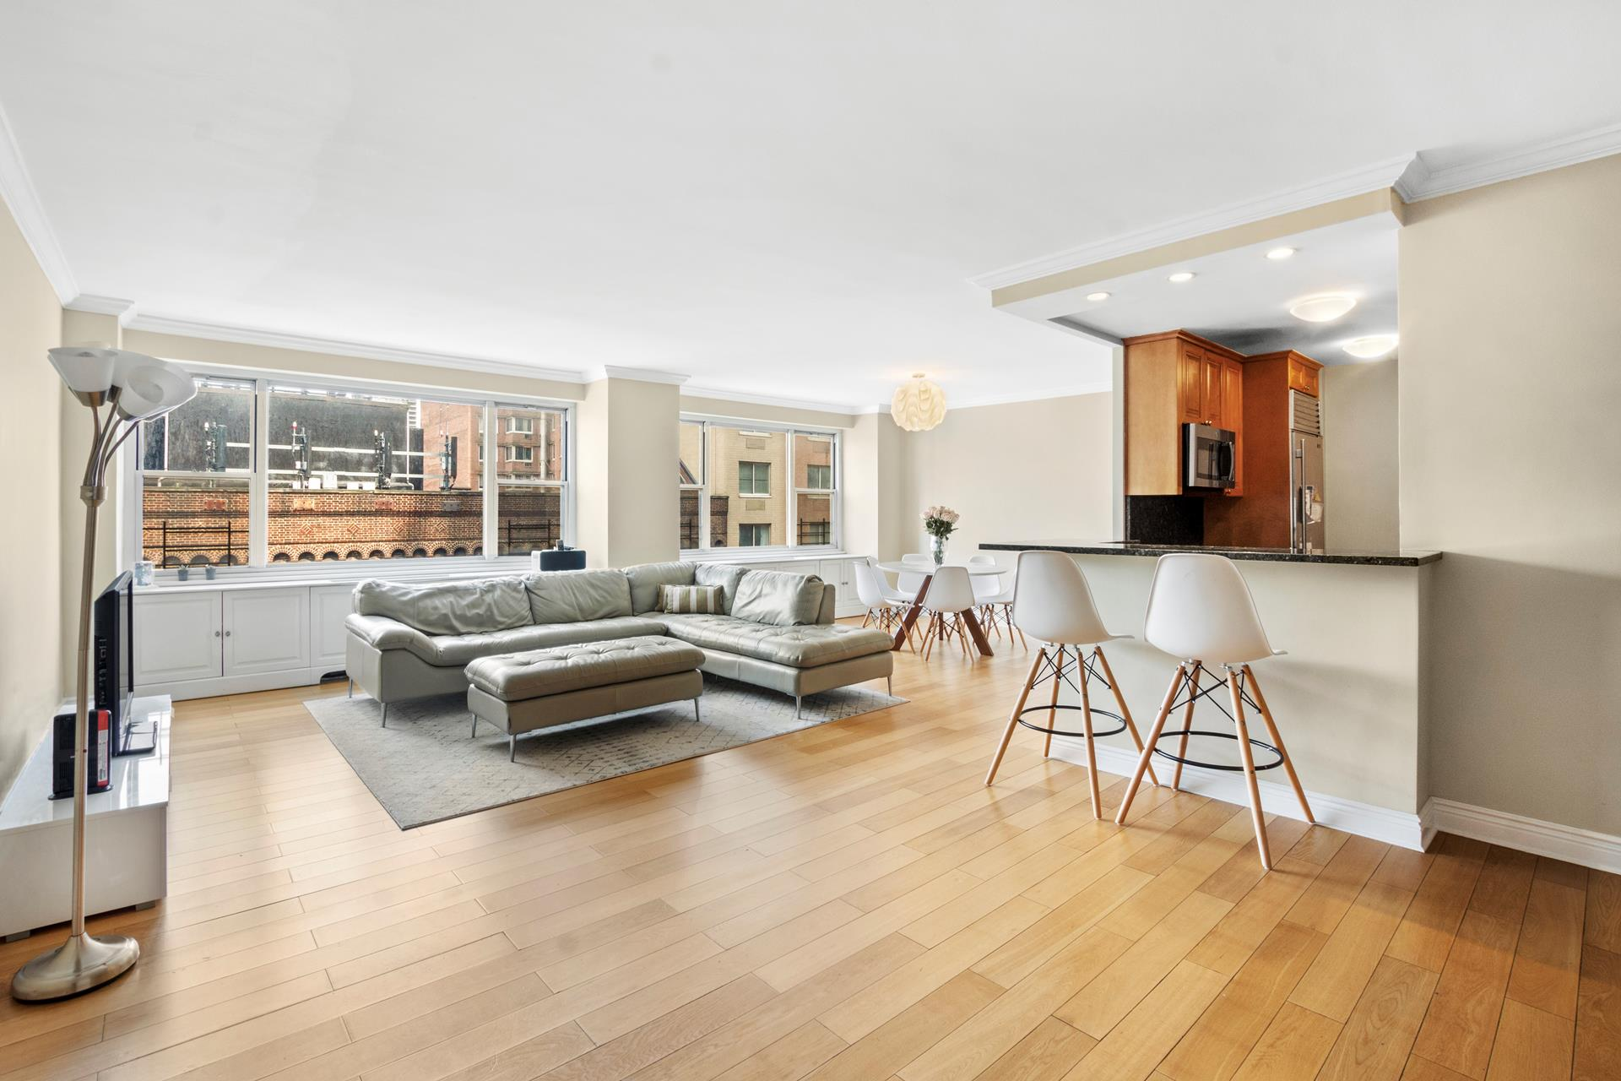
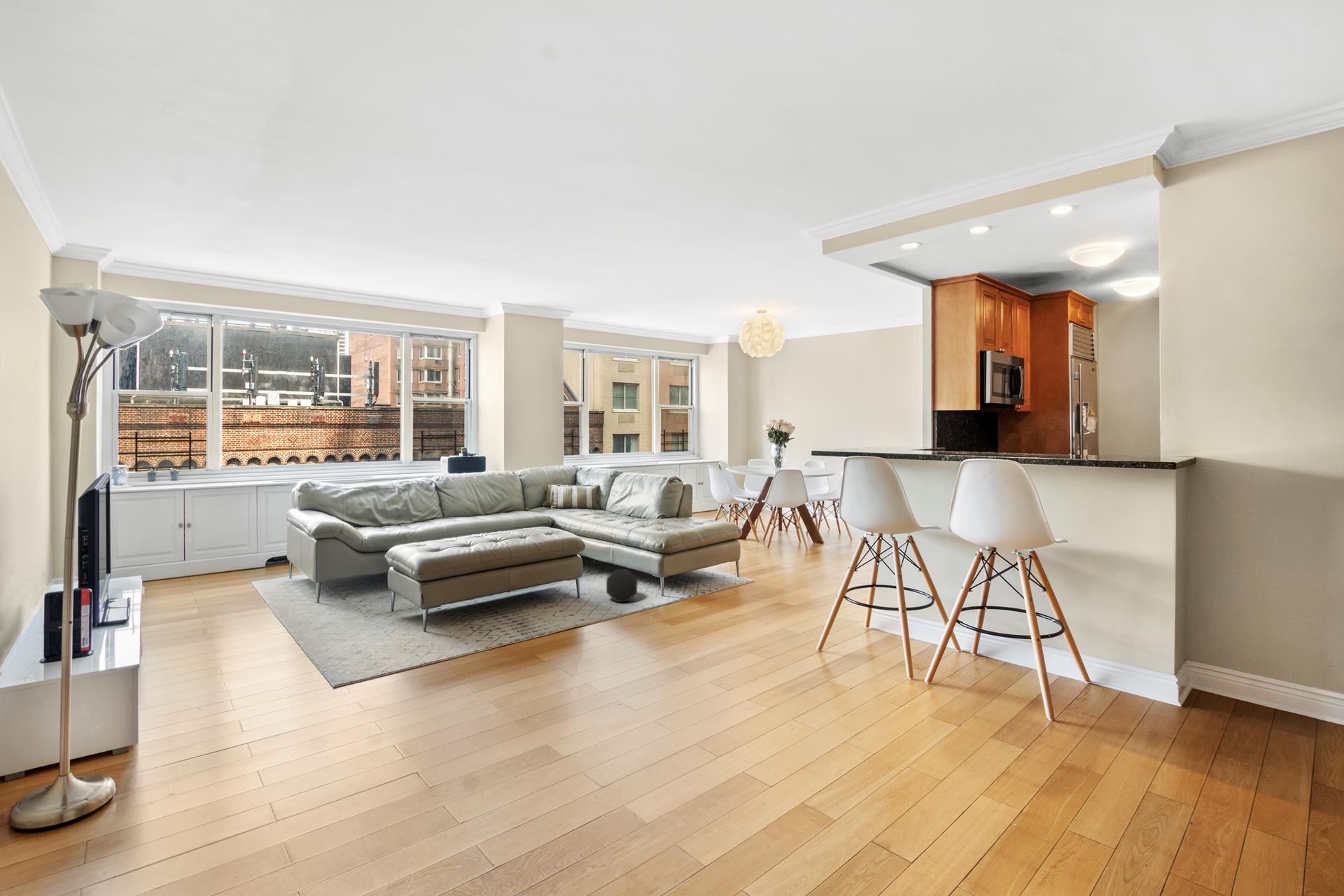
+ ball [605,568,638,603]
